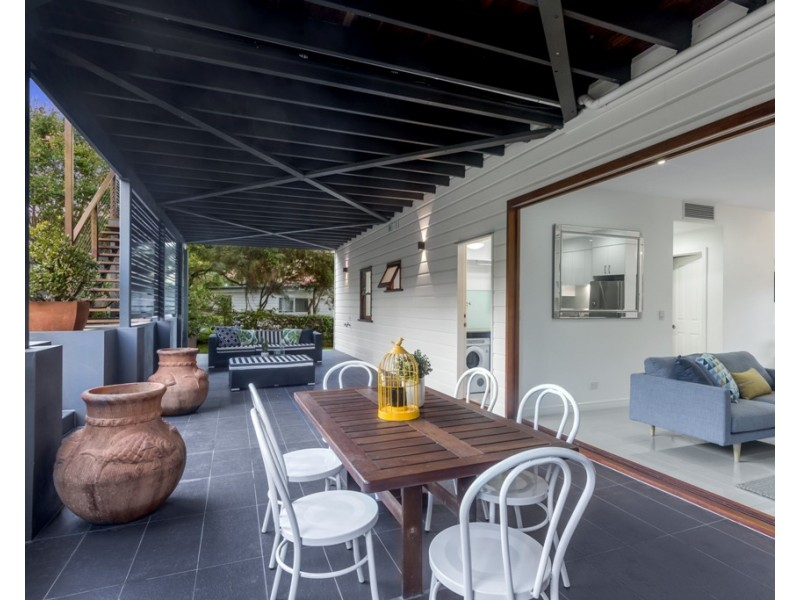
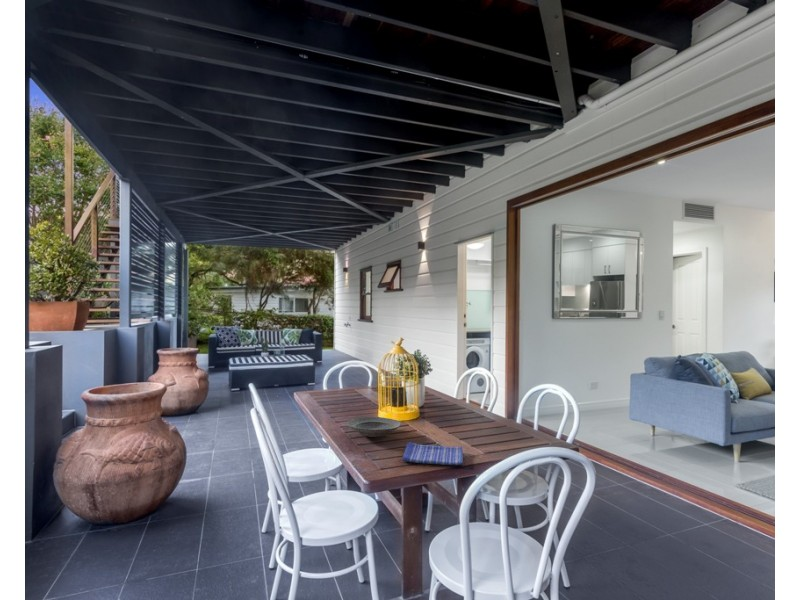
+ plate [346,416,403,438]
+ dish towel [402,441,464,466]
